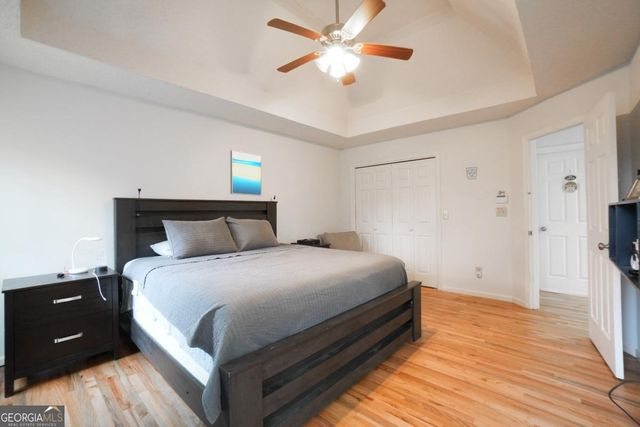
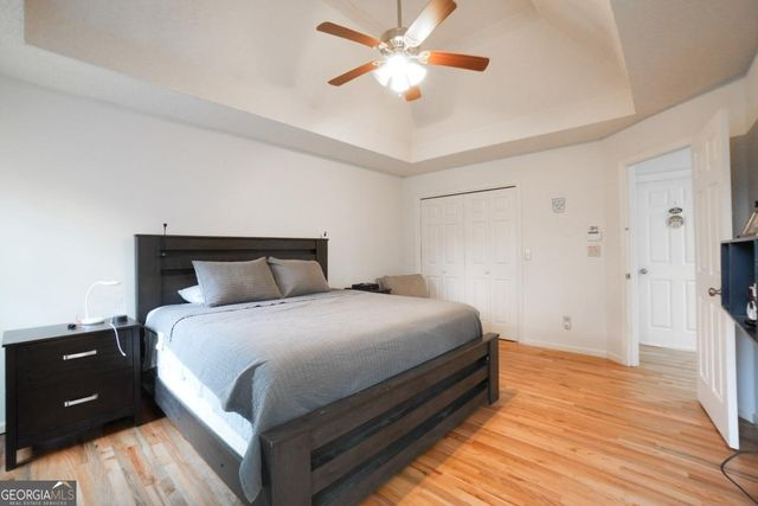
- wall art [229,149,262,197]
